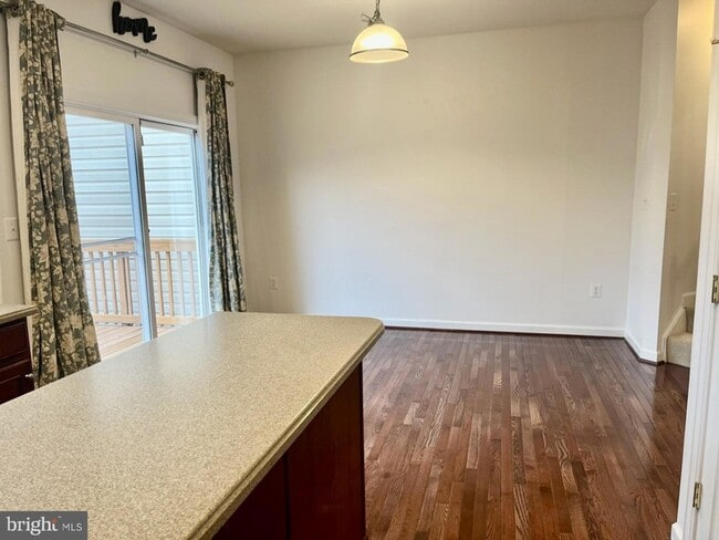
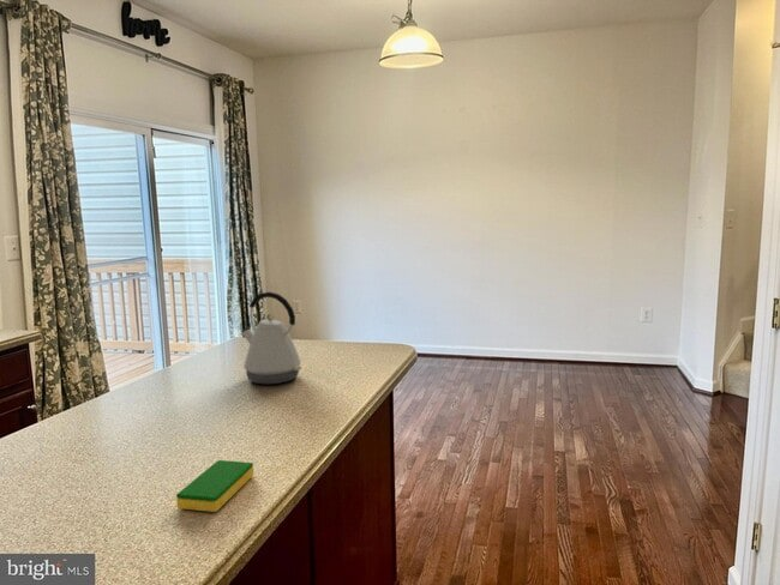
+ kettle [241,291,302,386]
+ dish sponge [175,459,254,513]
